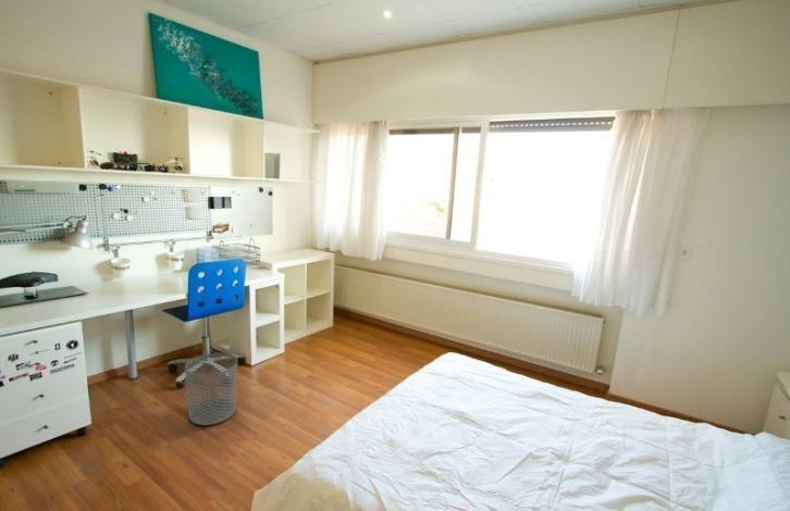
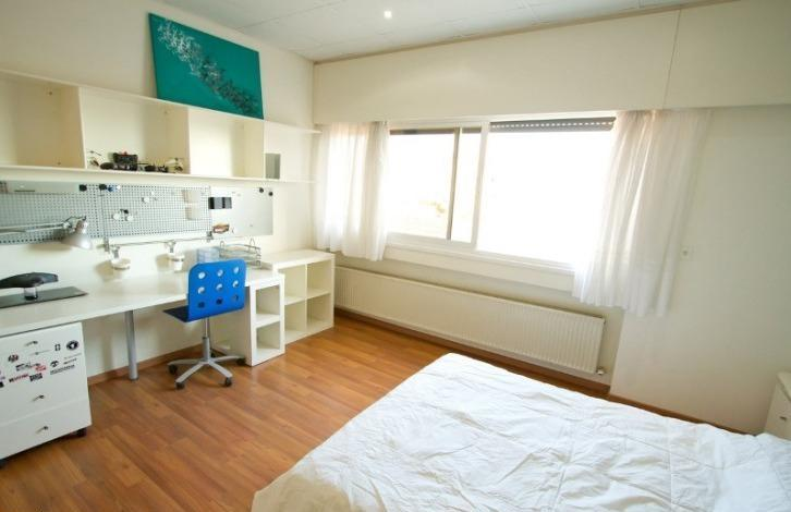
- waste bin [184,352,238,426]
